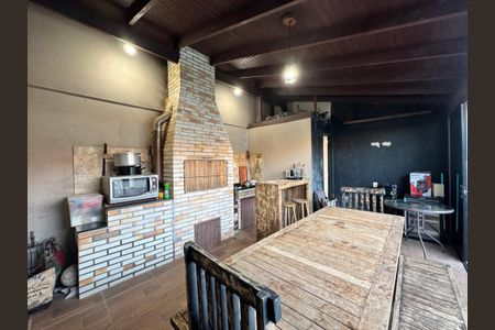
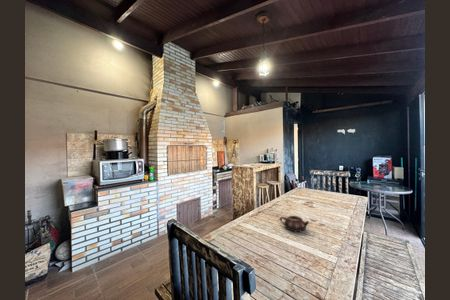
+ teapot [279,215,310,233]
